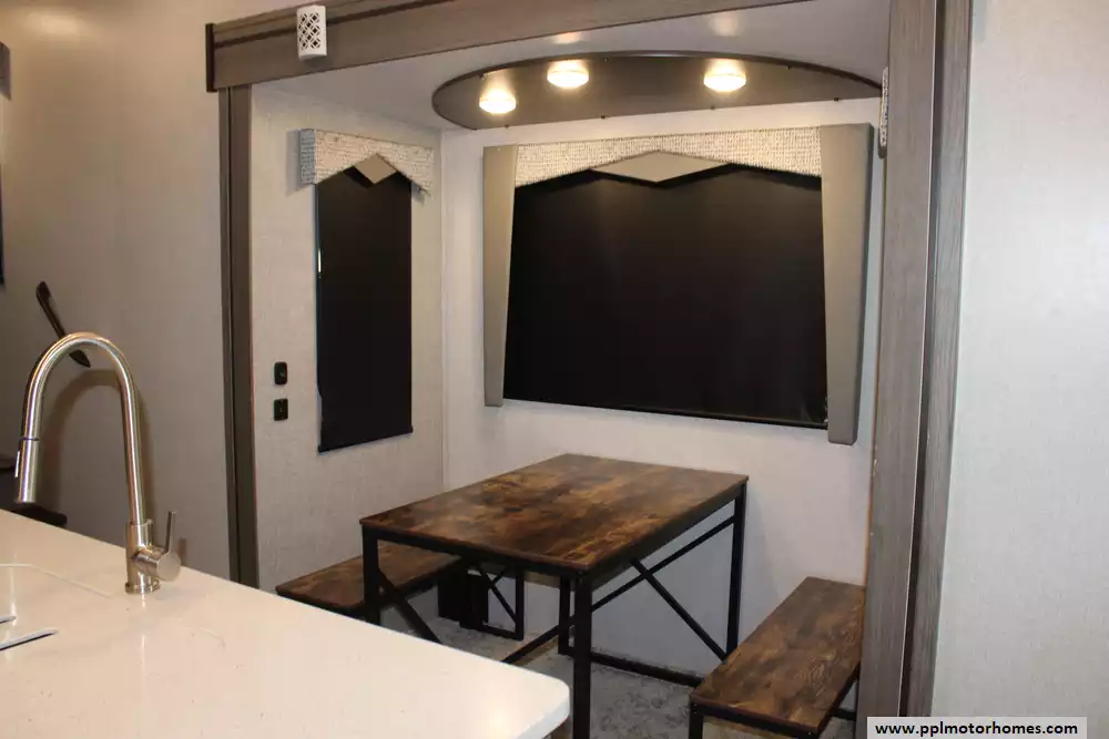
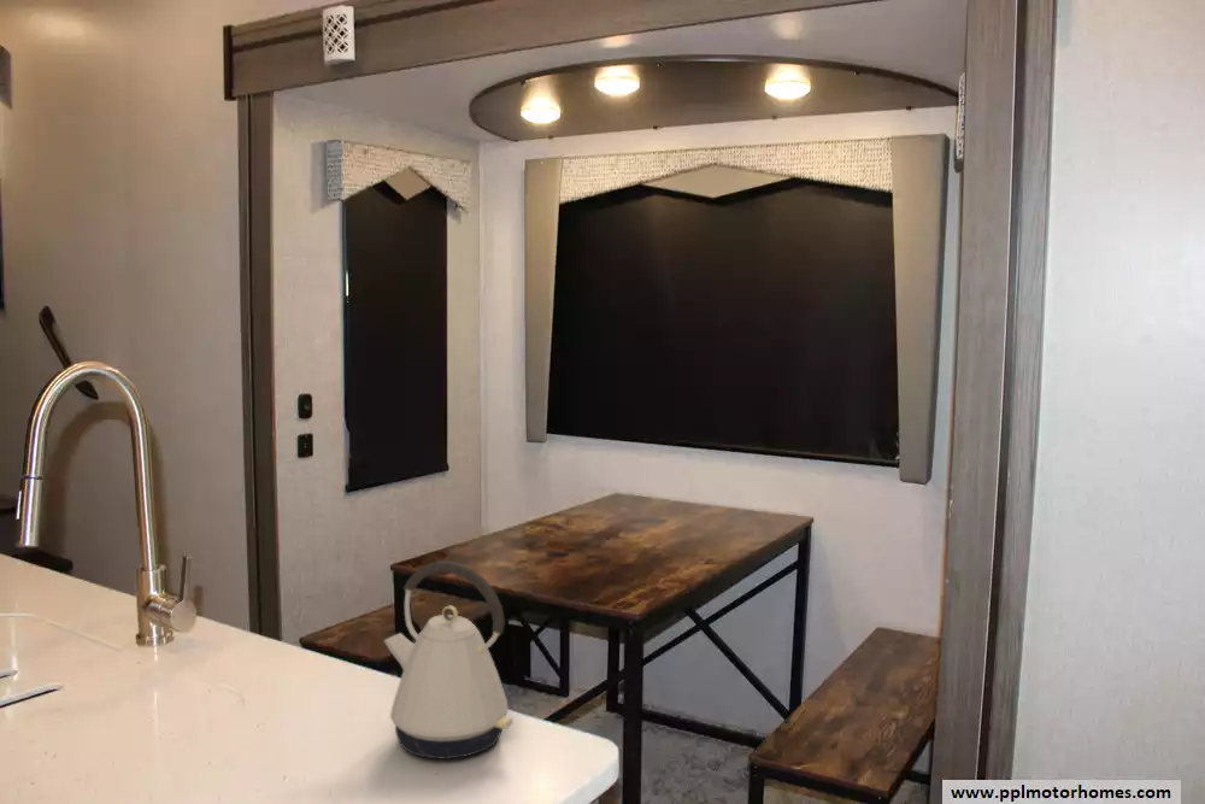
+ kettle [382,561,515,761]
